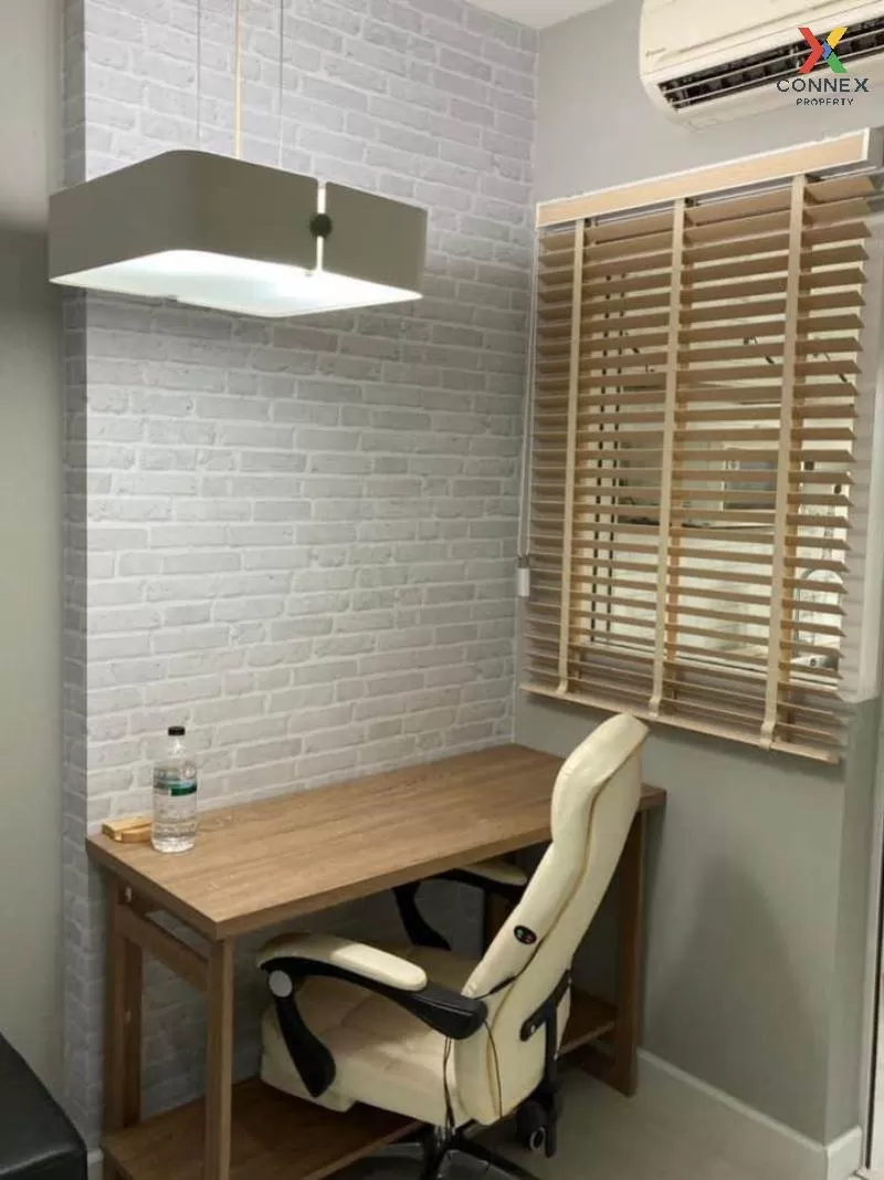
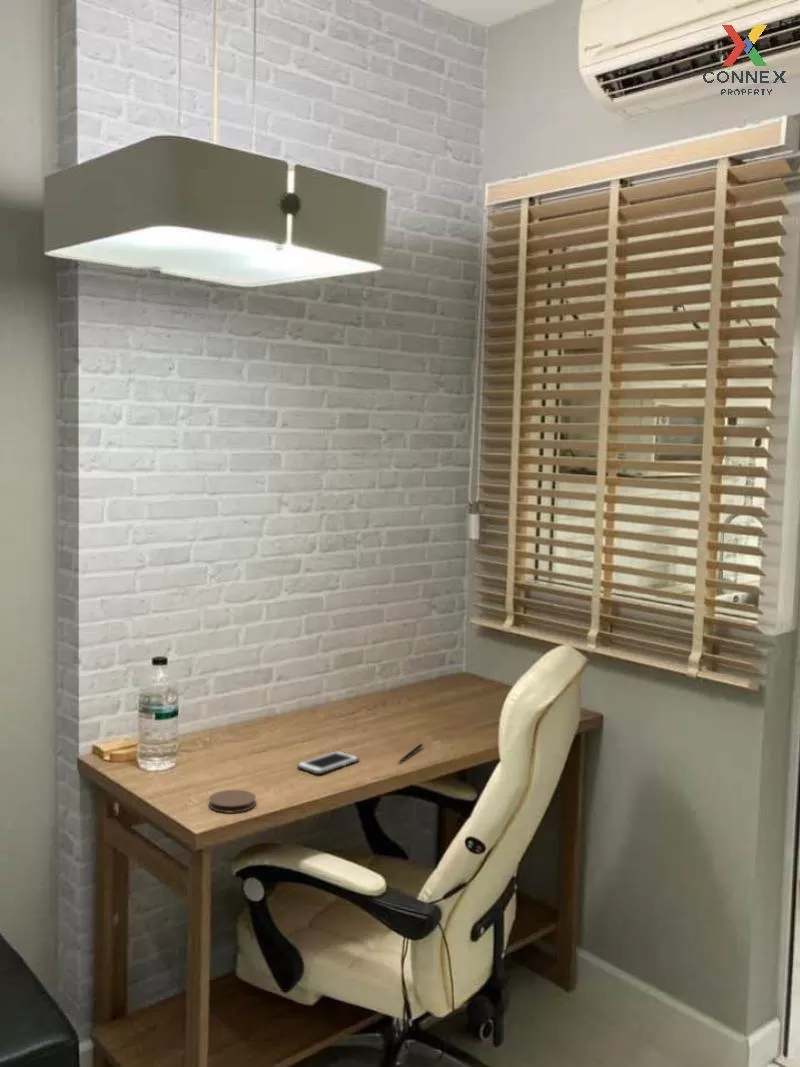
+ coaster [208,789,257,814]
+ cell phone [296,750,360,775]
+ pen [397,743,424,764]
